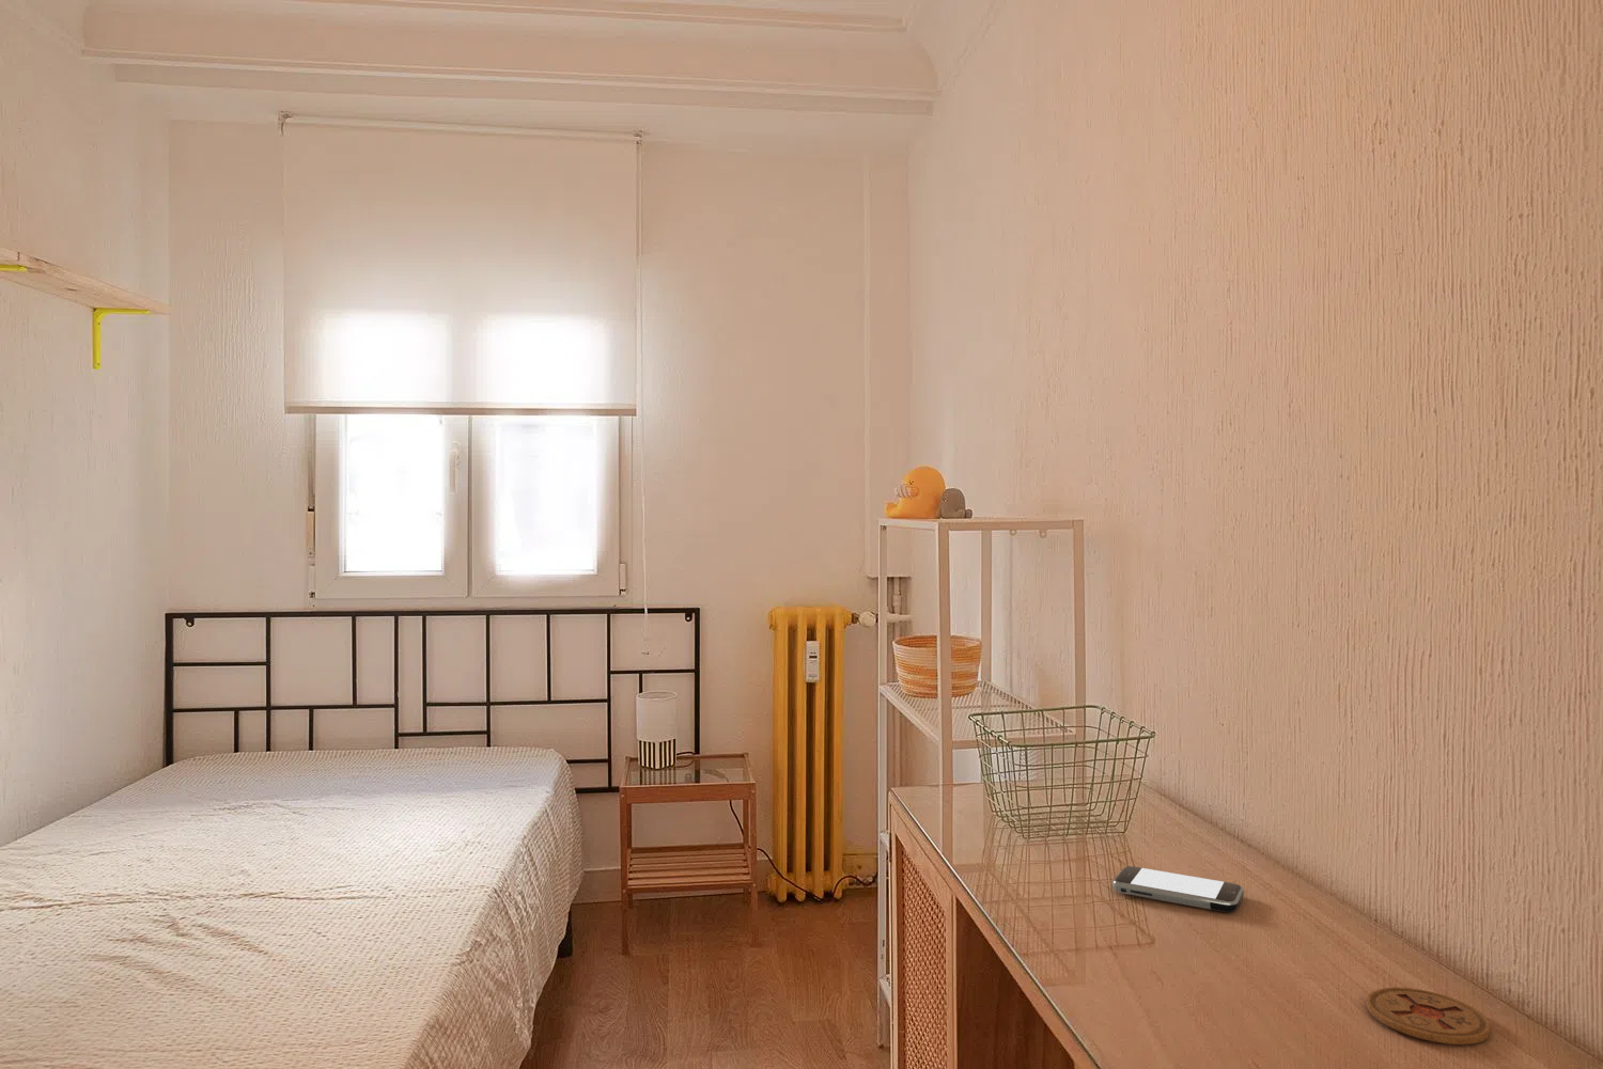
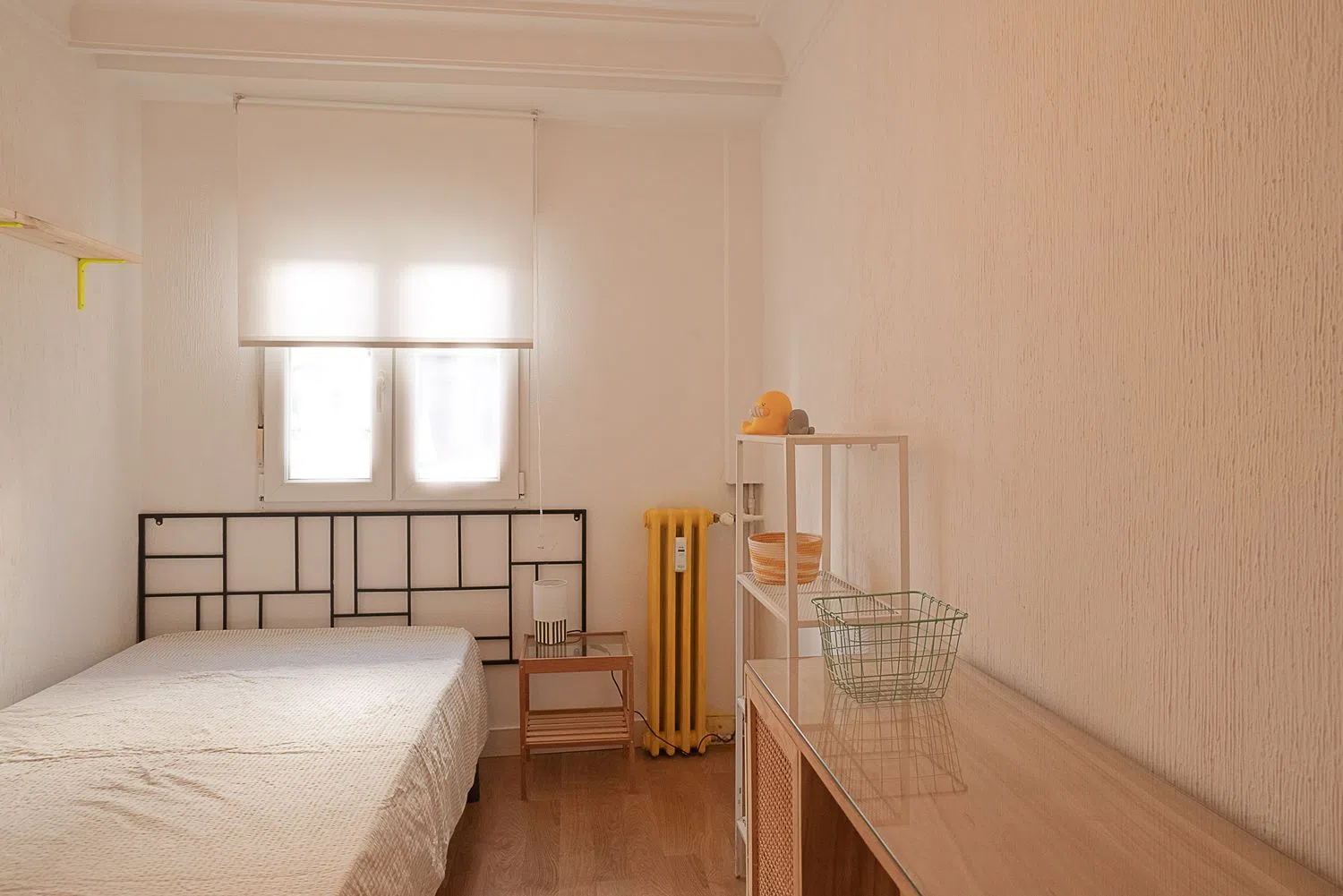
- smartphone [1111,865,1245,913]
- coaster [1365,987,1493,1045]
